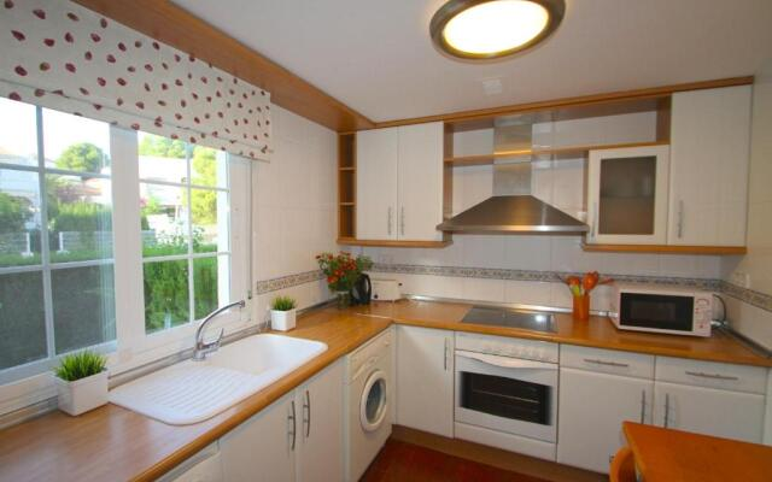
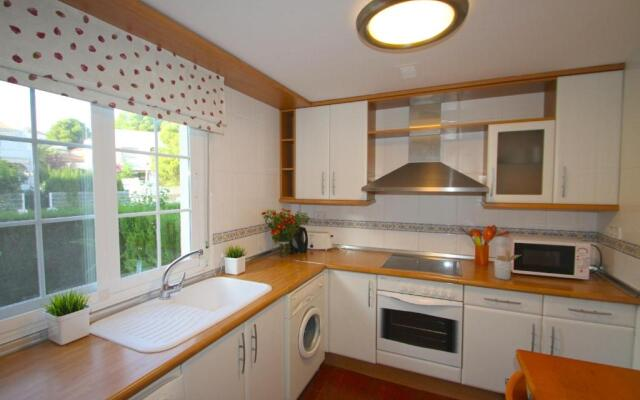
+ utensil holder [493,249,522,281]
